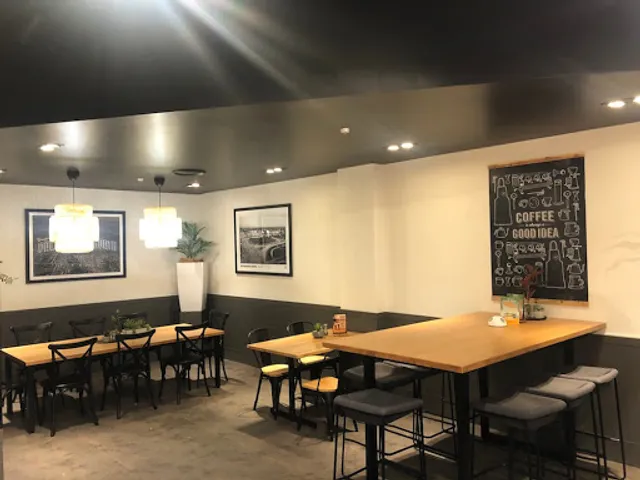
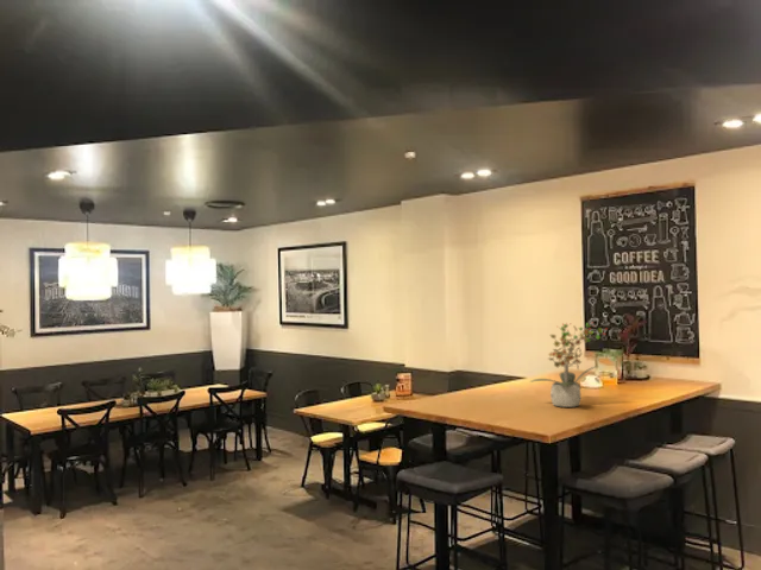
+ potted plant [528,321,609,408]
